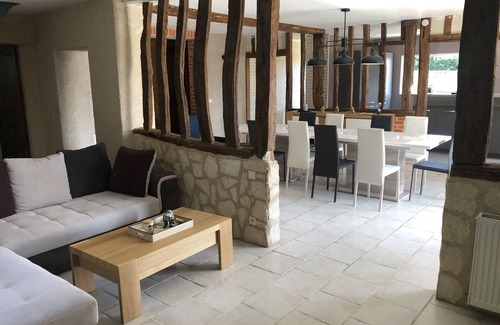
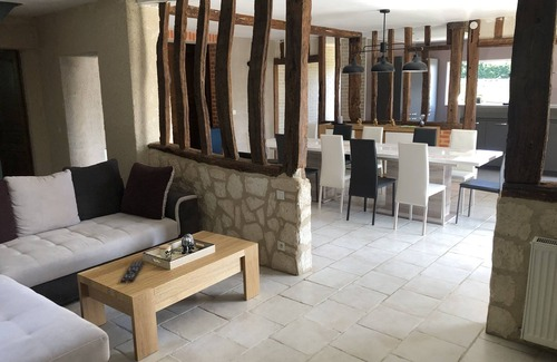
+ remote control [119,261,145,284]
